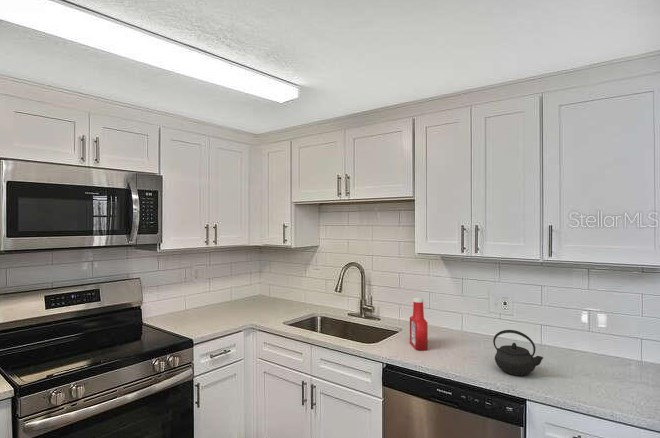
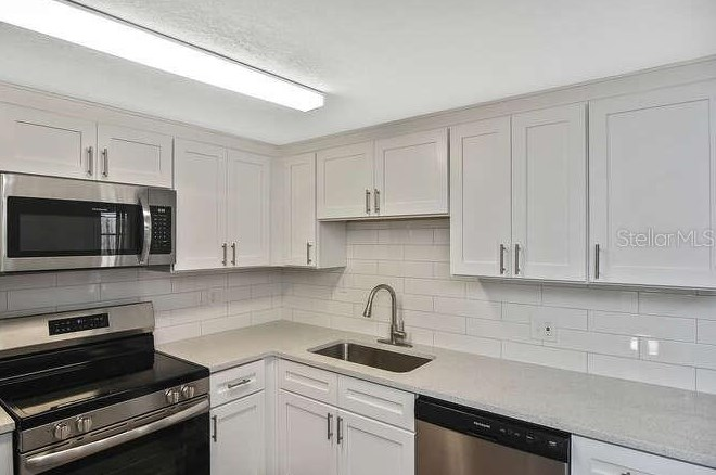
- soap bottle [409,296,429,352]
- kettle [492,329,544,377]
